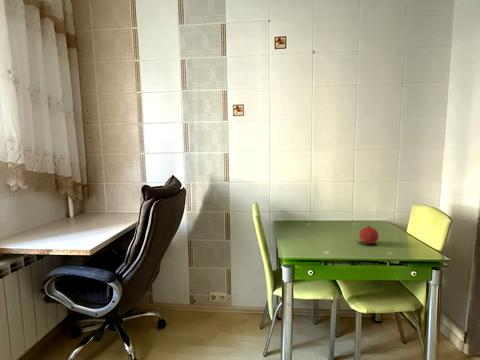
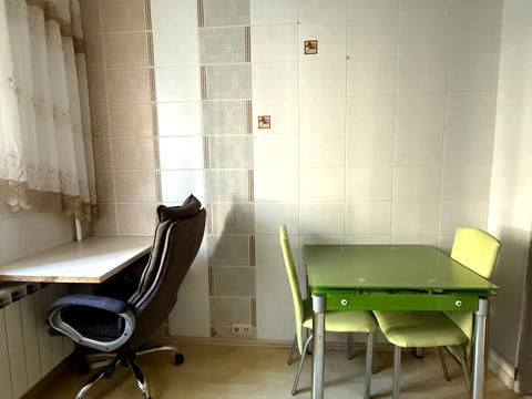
- fruit [358,225,380,245]
